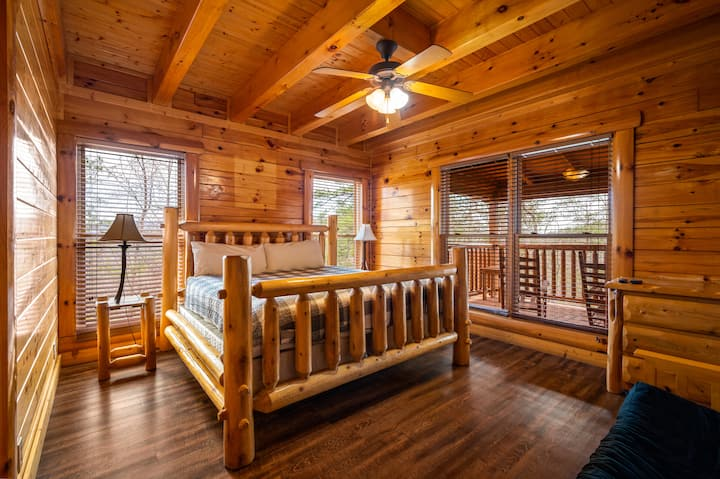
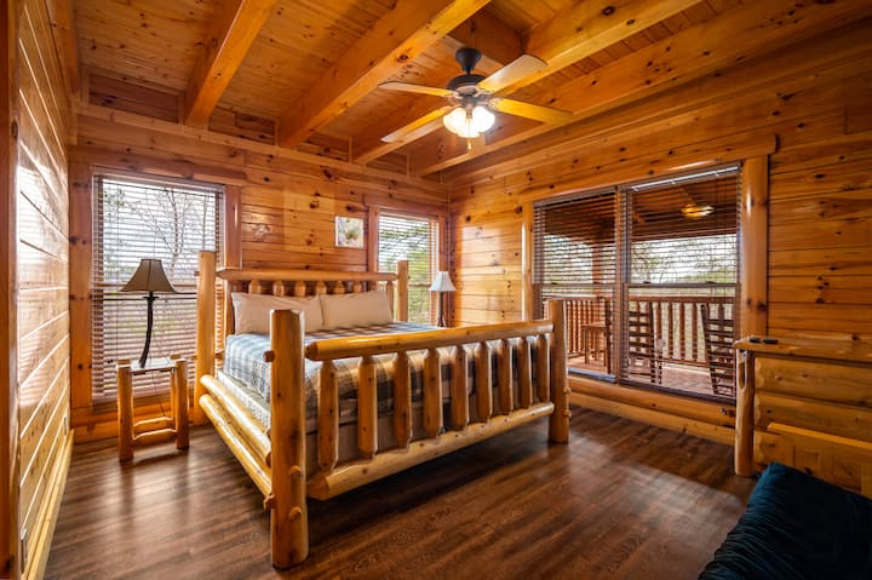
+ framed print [334,216,365,249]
